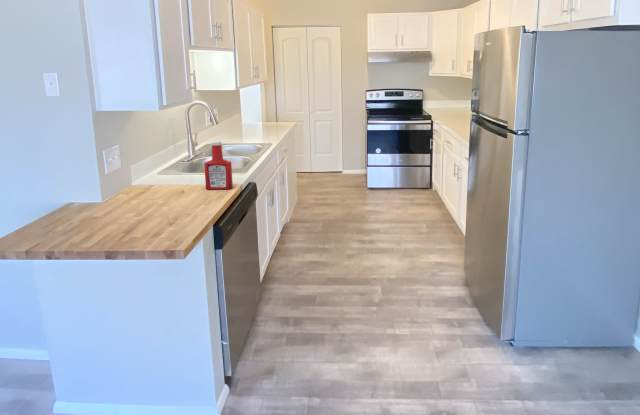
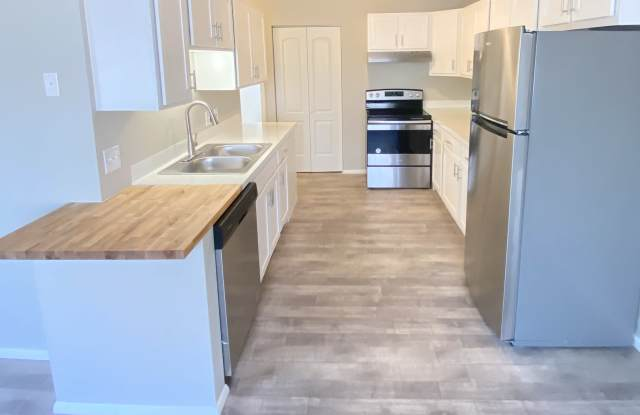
- soap bottle [203,140,234,190]
